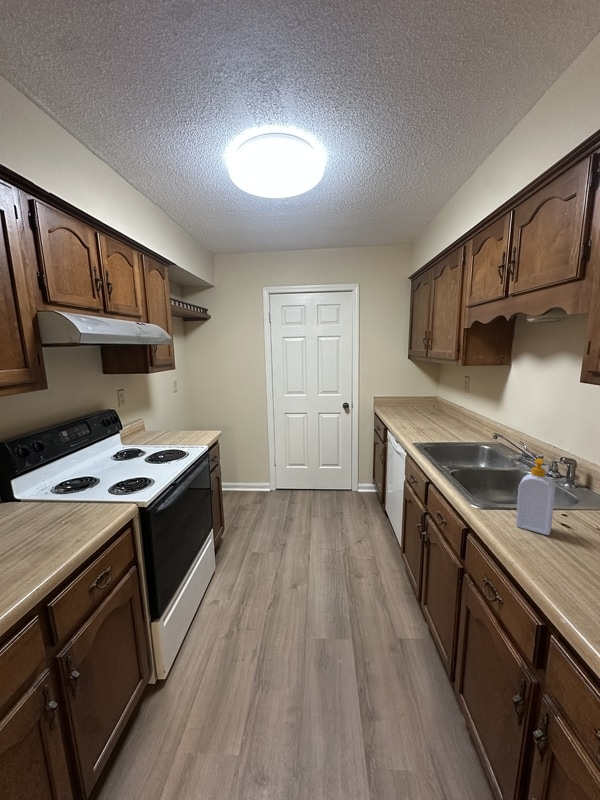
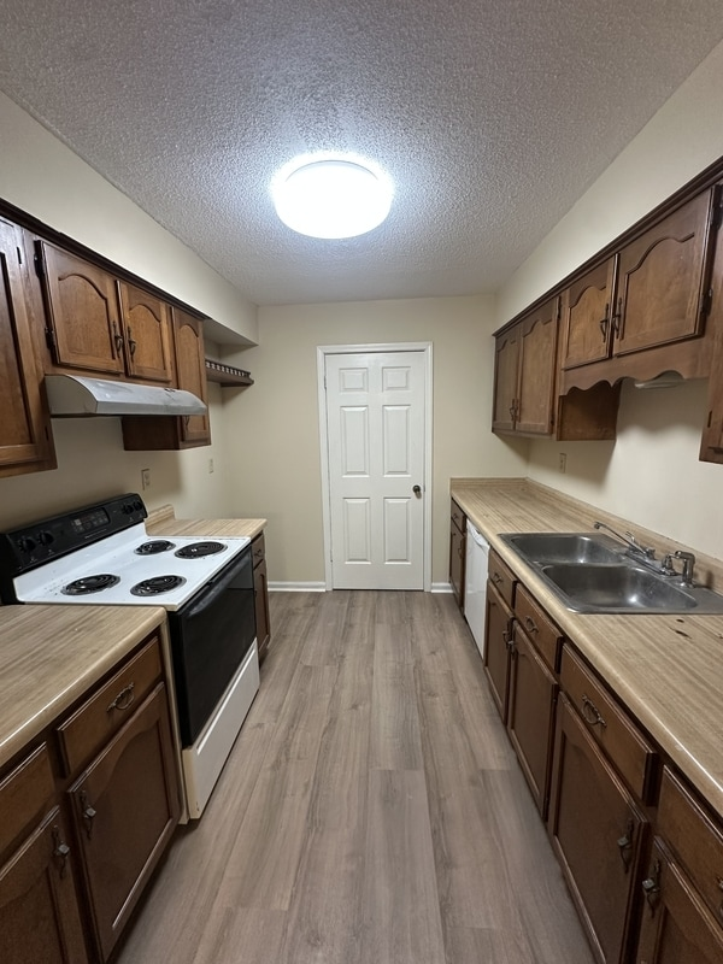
- soap bottle [515,457,556,536]
